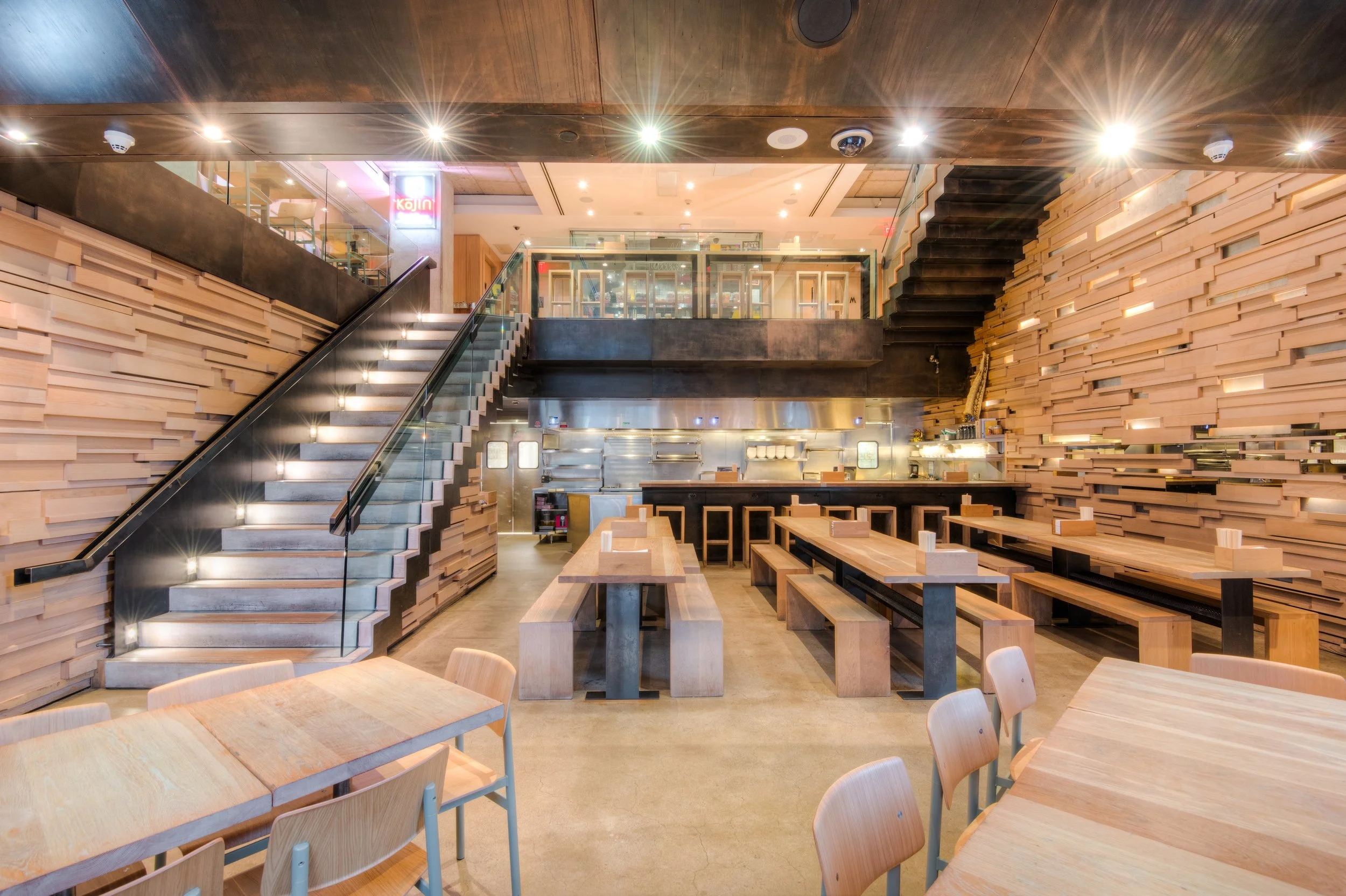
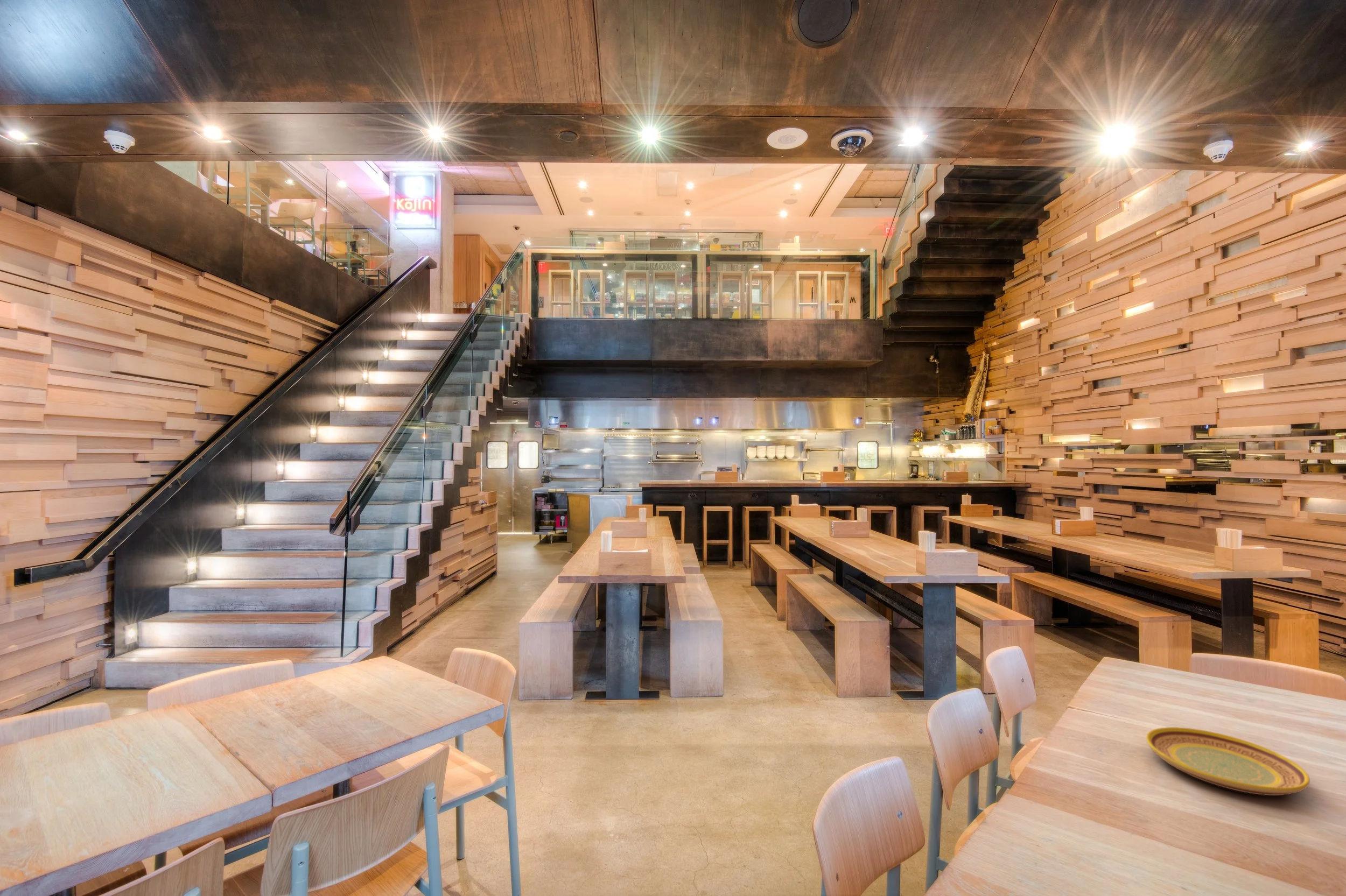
+ plate [1146,726,1310,796]
